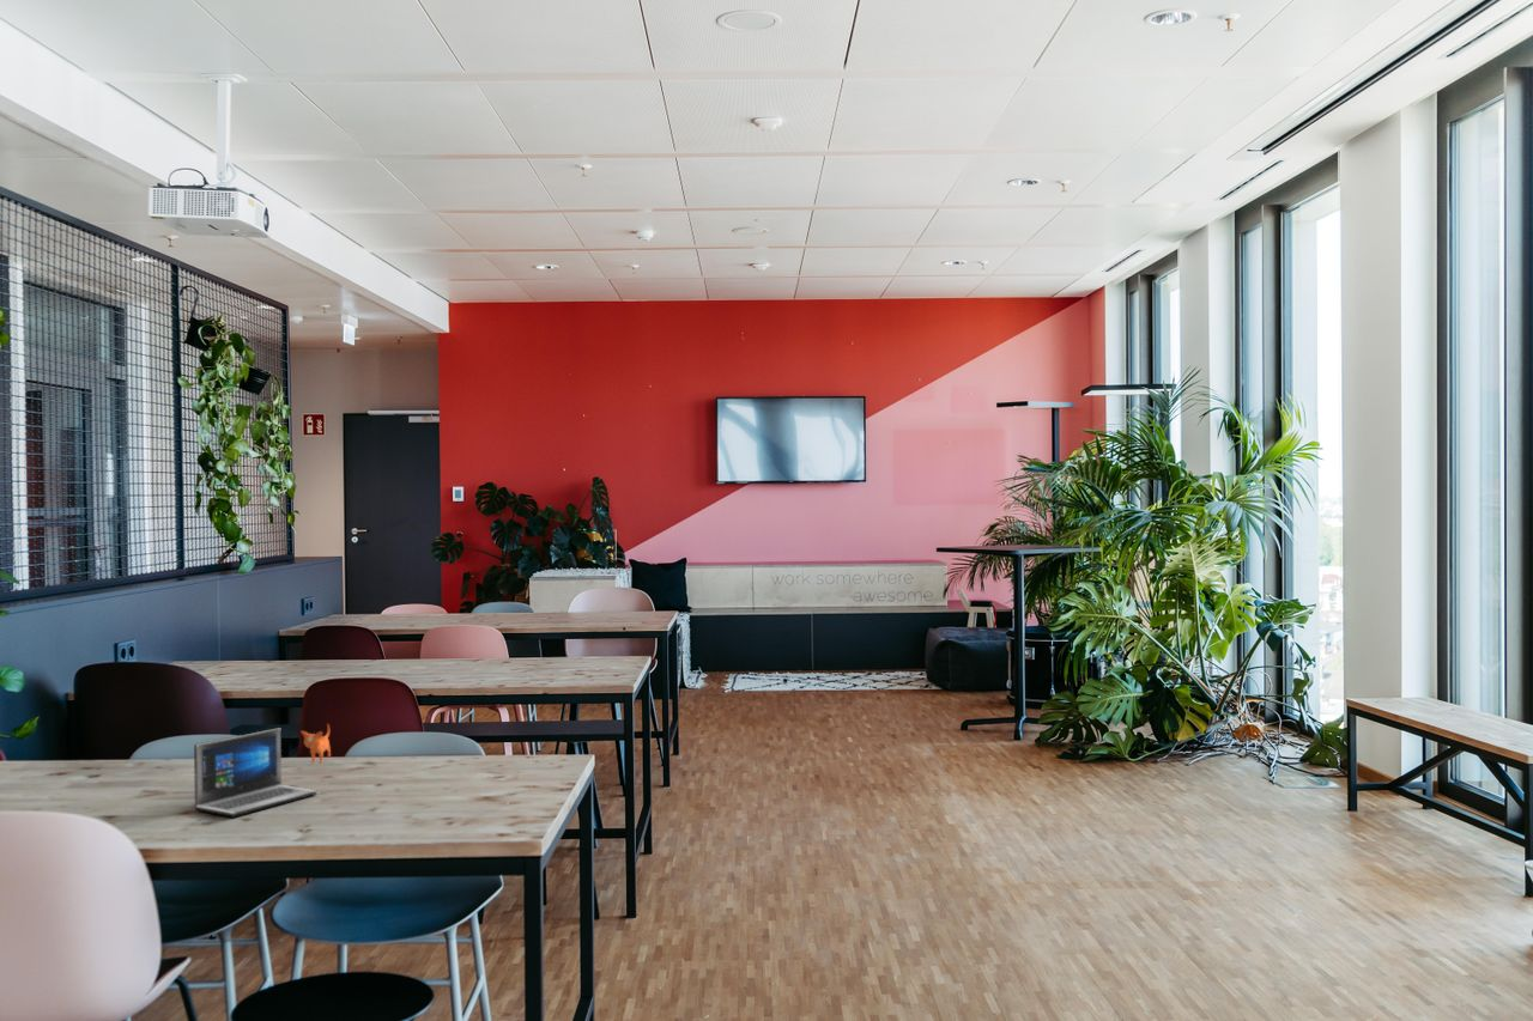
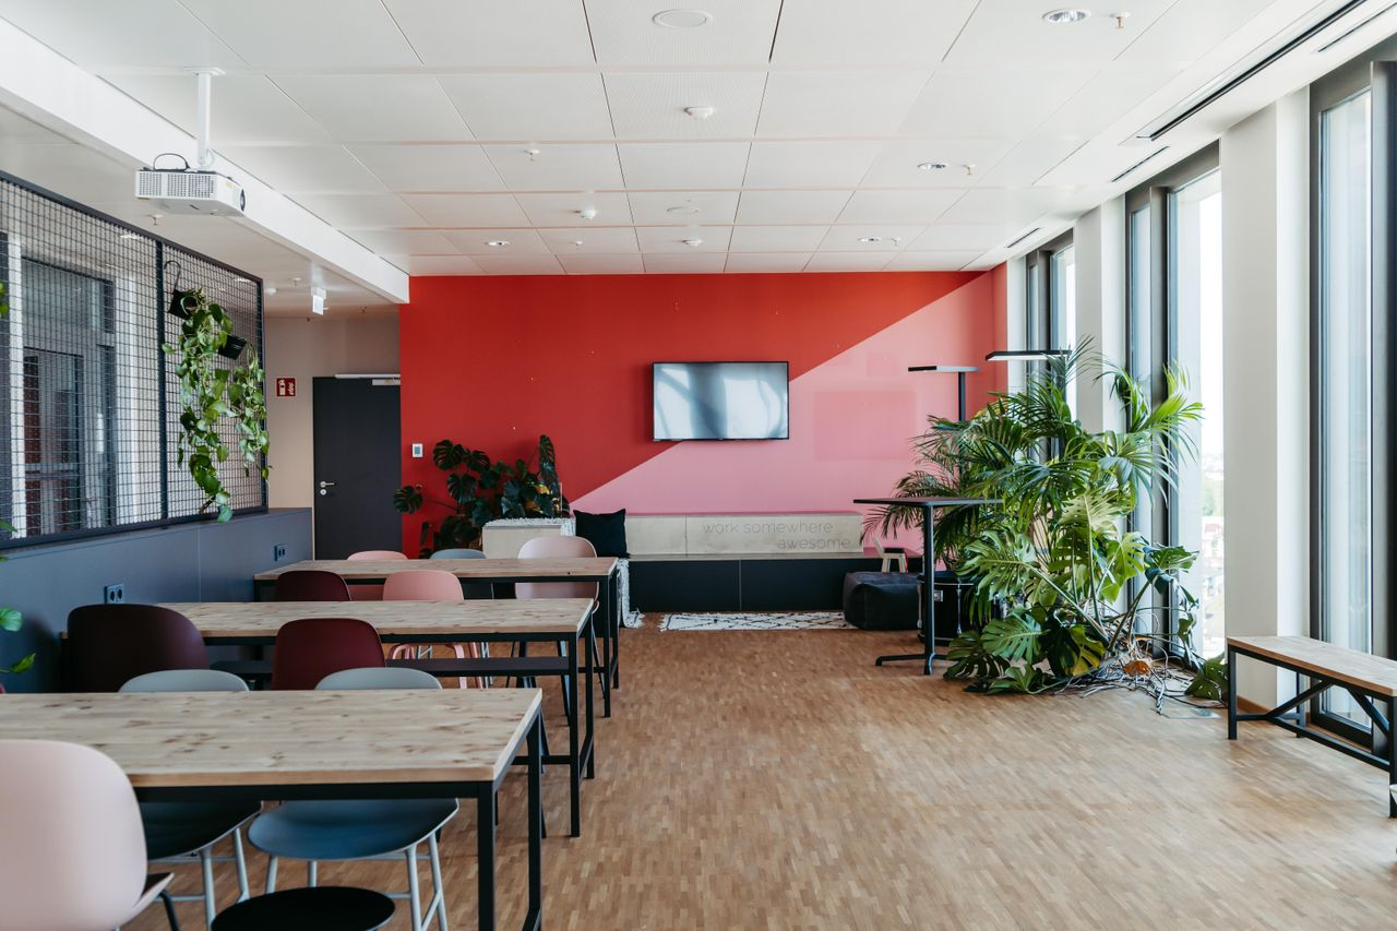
- laptop [193,723,332,819]
